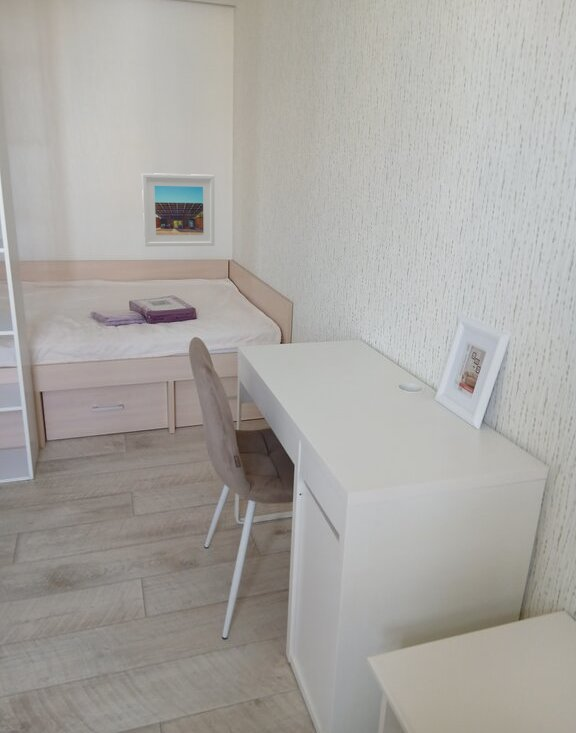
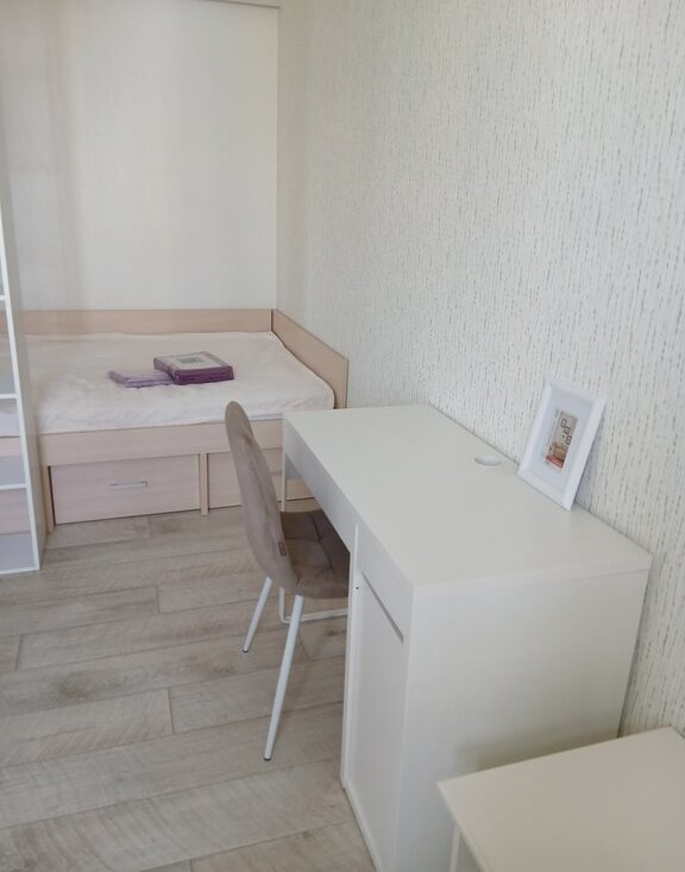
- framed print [141,172,215,247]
